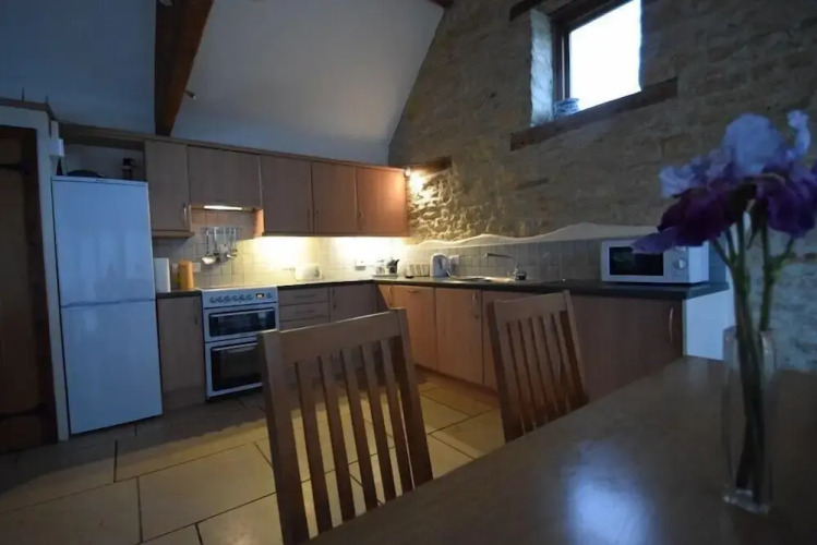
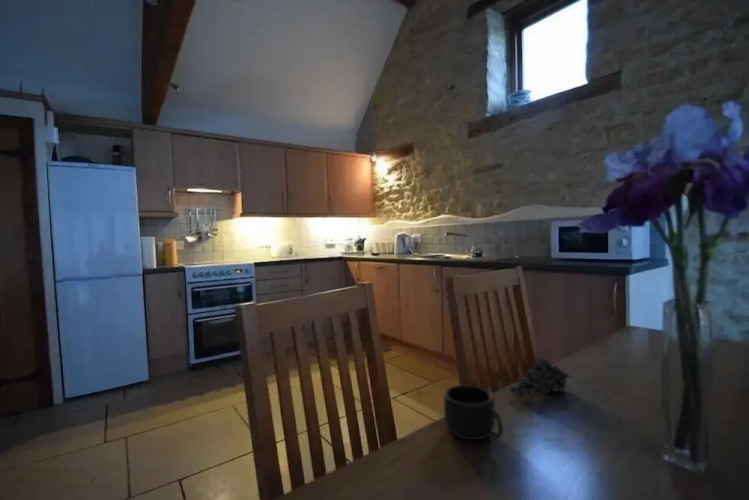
+ mug [443,384,504,441]
+ fruit [509,357,570,399]
